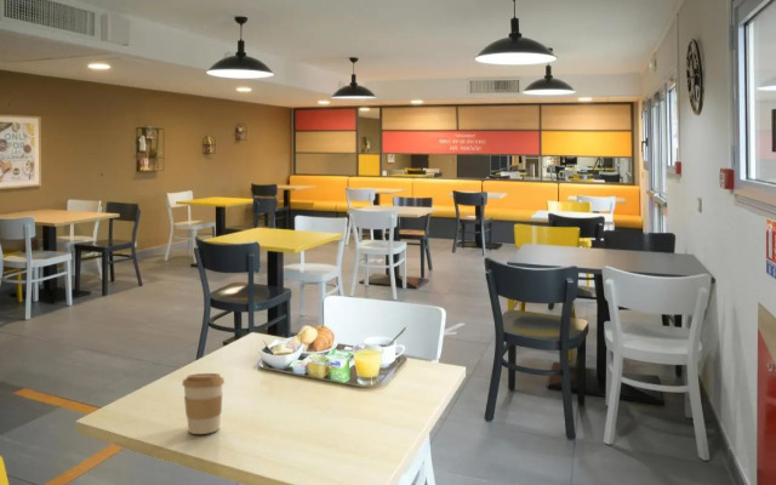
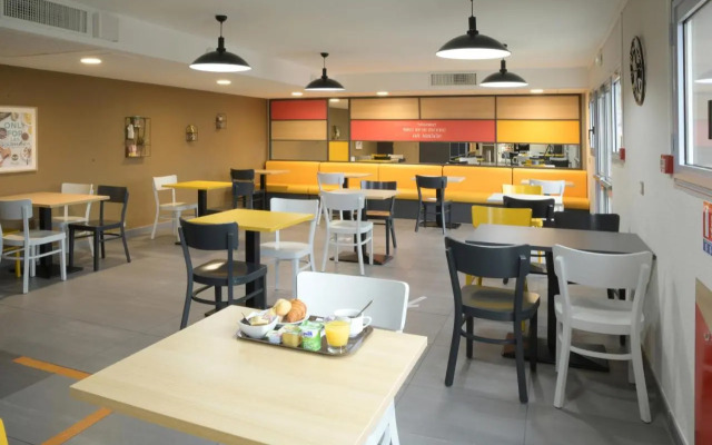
- coffee cup [181,372,226,435]
